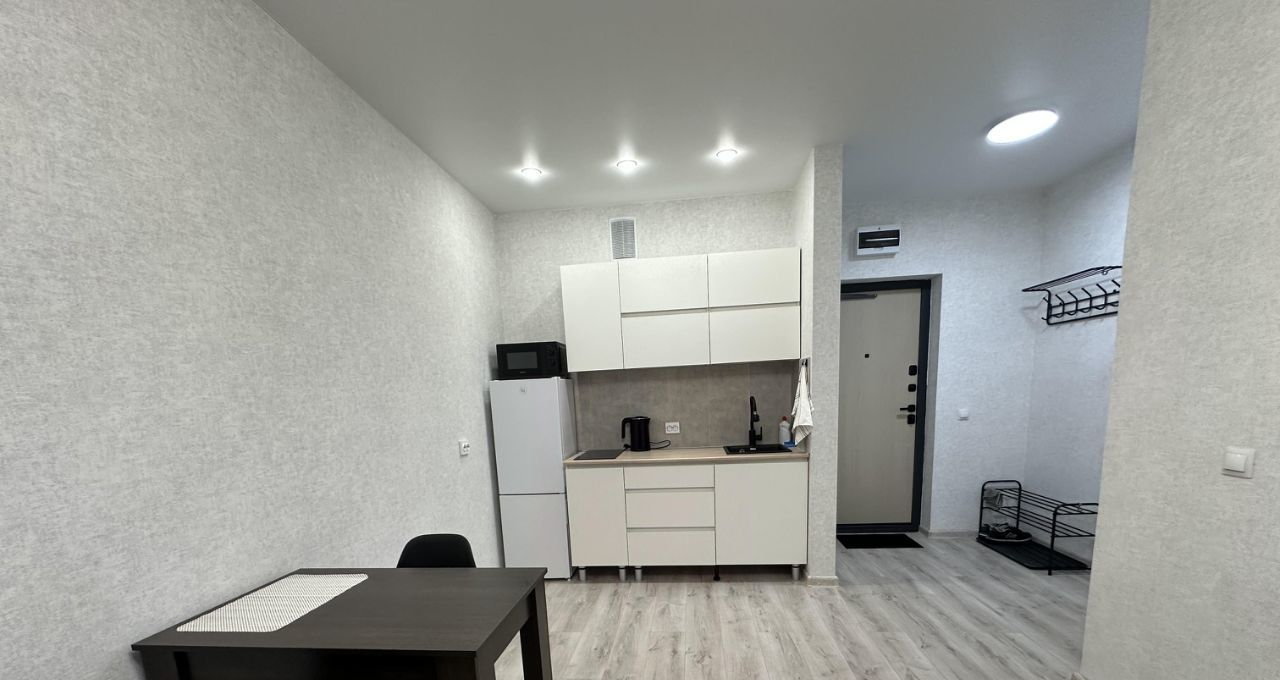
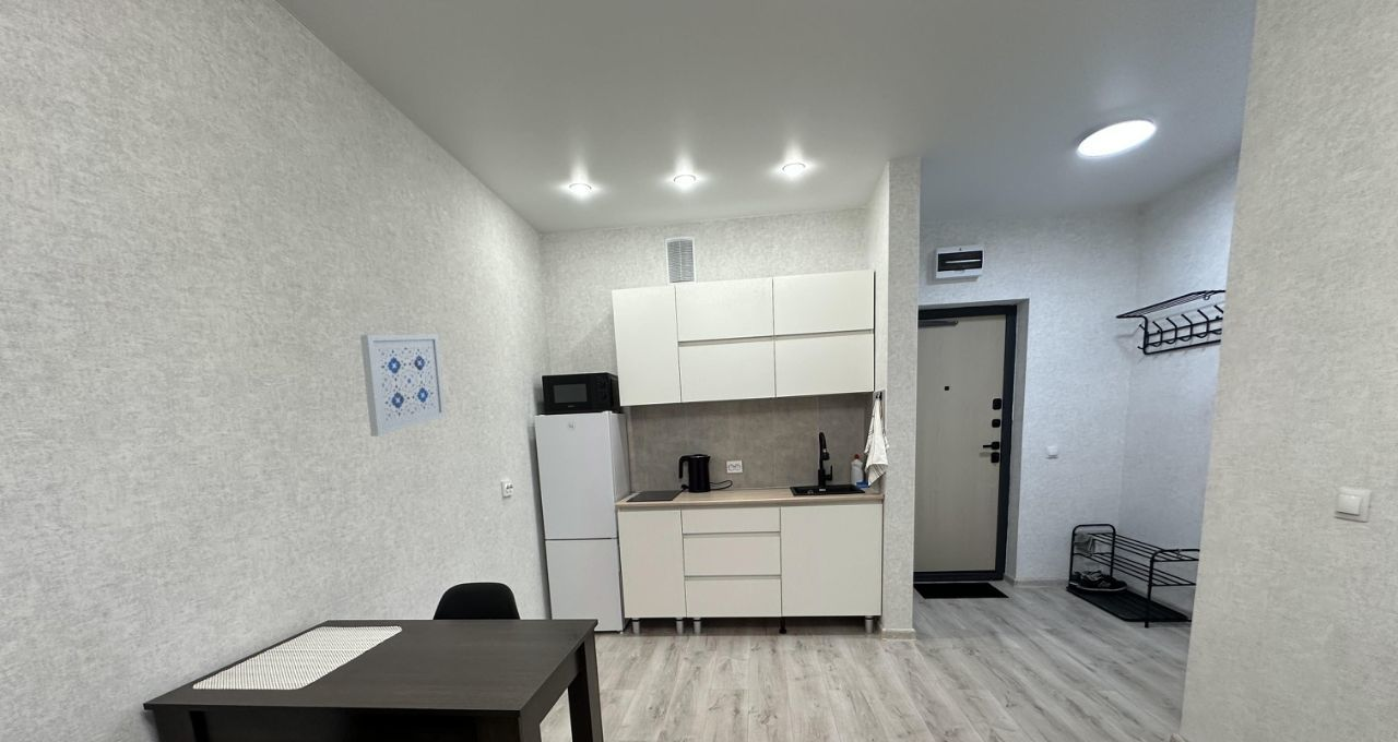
+ wall art [359,333,447,438]
